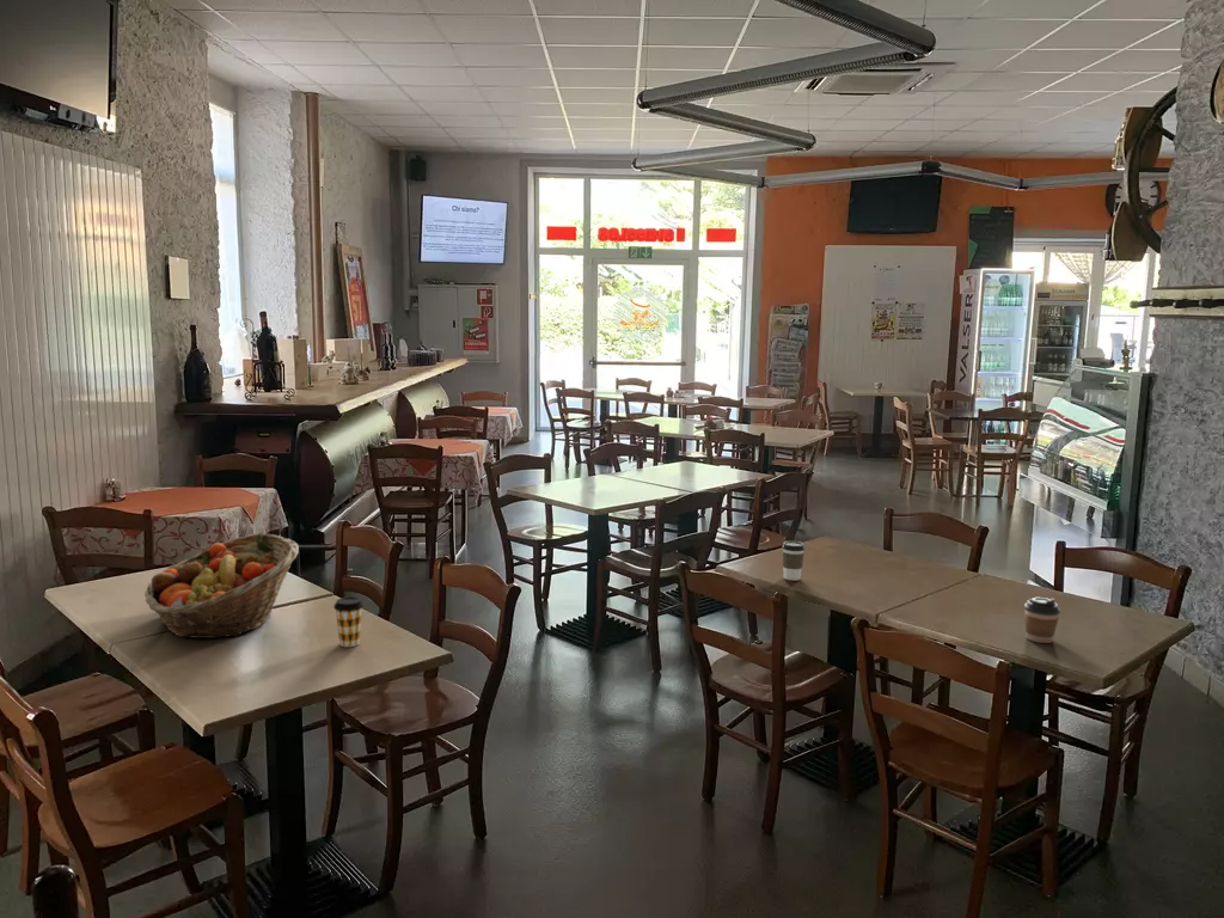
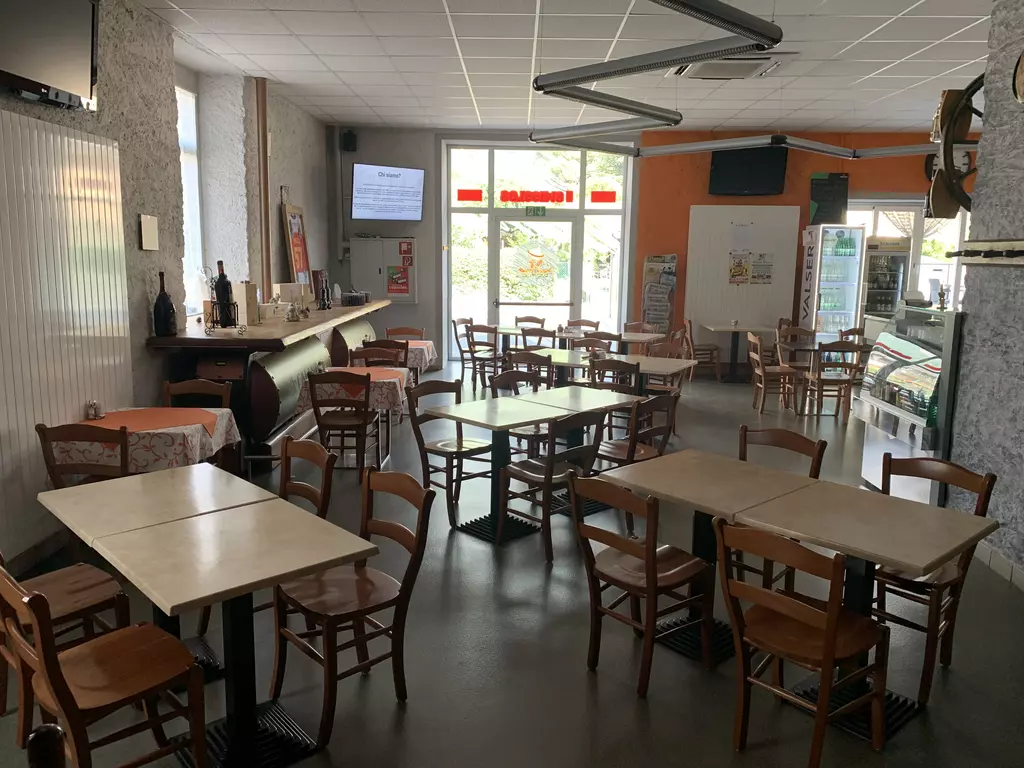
- coffee cup [332,595,365,648]
- coffee cup [782,540,806,582]
- fruit basket [143,532,300,639]
- coffee cup [1023,596,1061,644]
